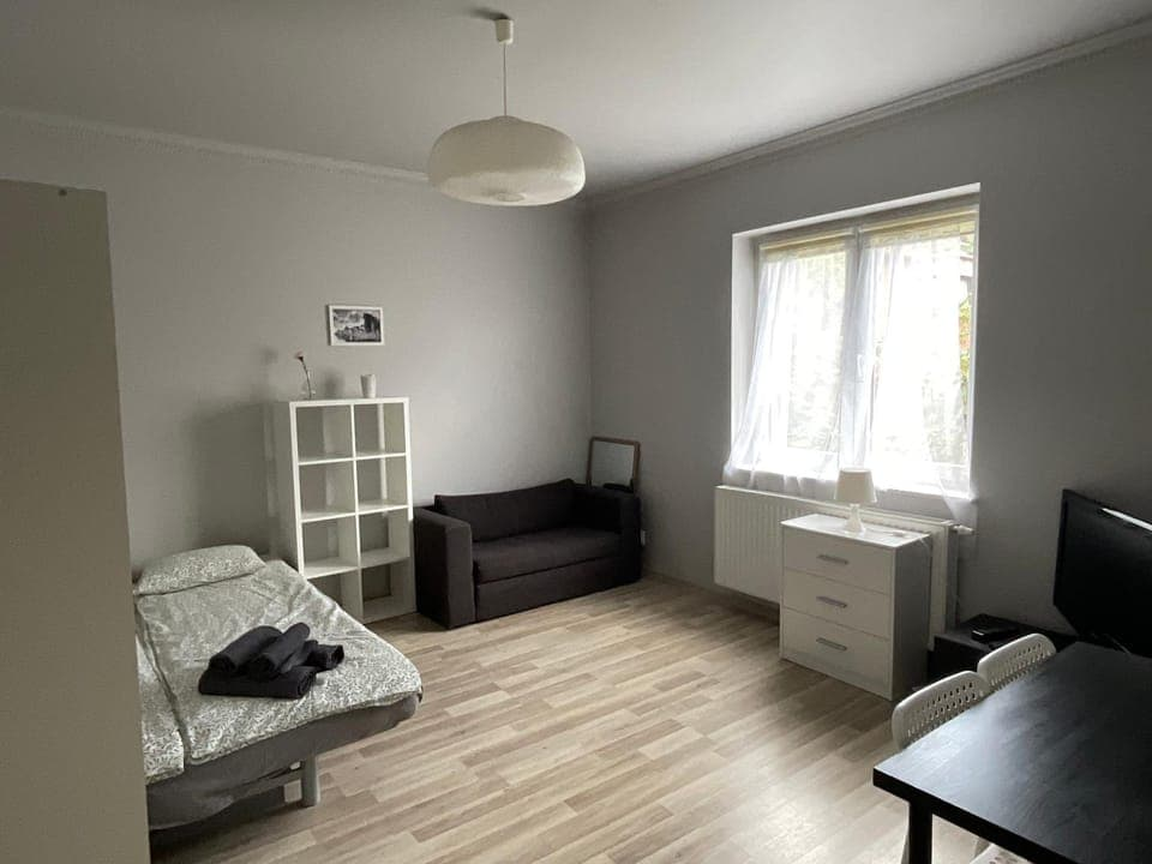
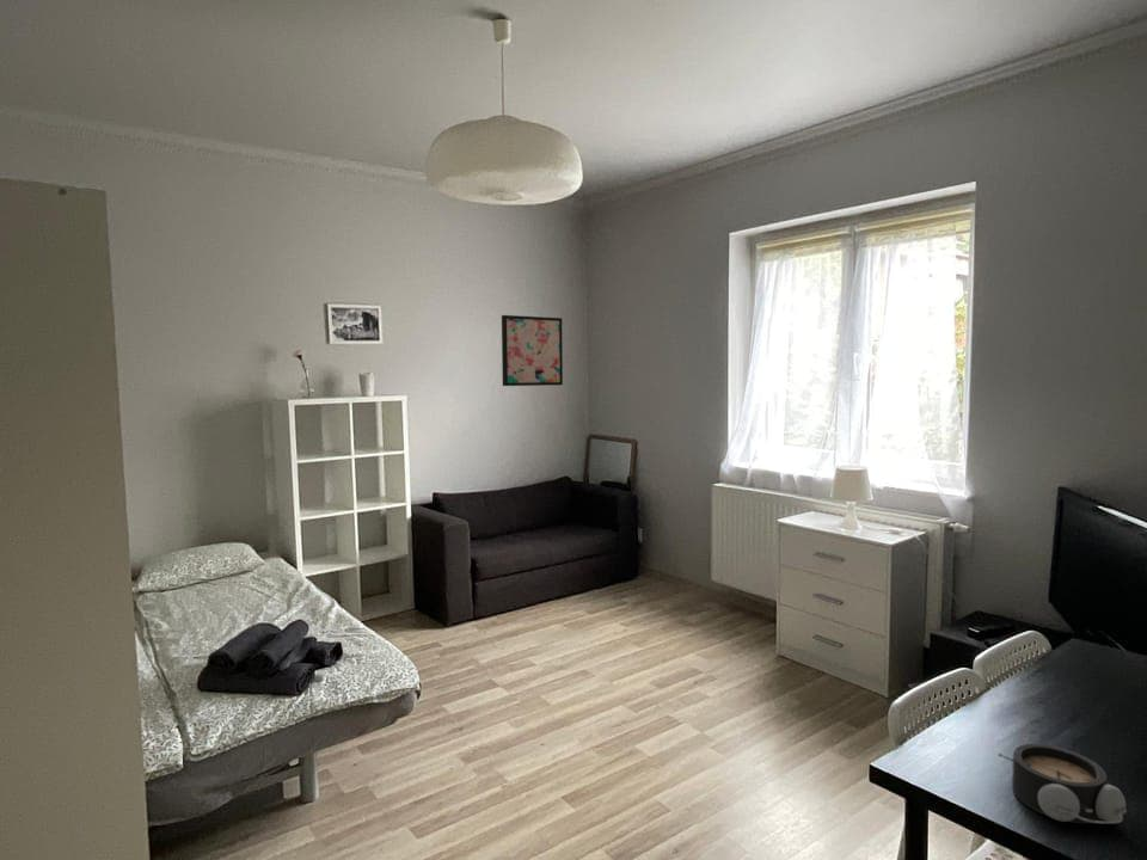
+ wall art [501,314,564,387]
+ alarm clock [998,743,1128,825]
